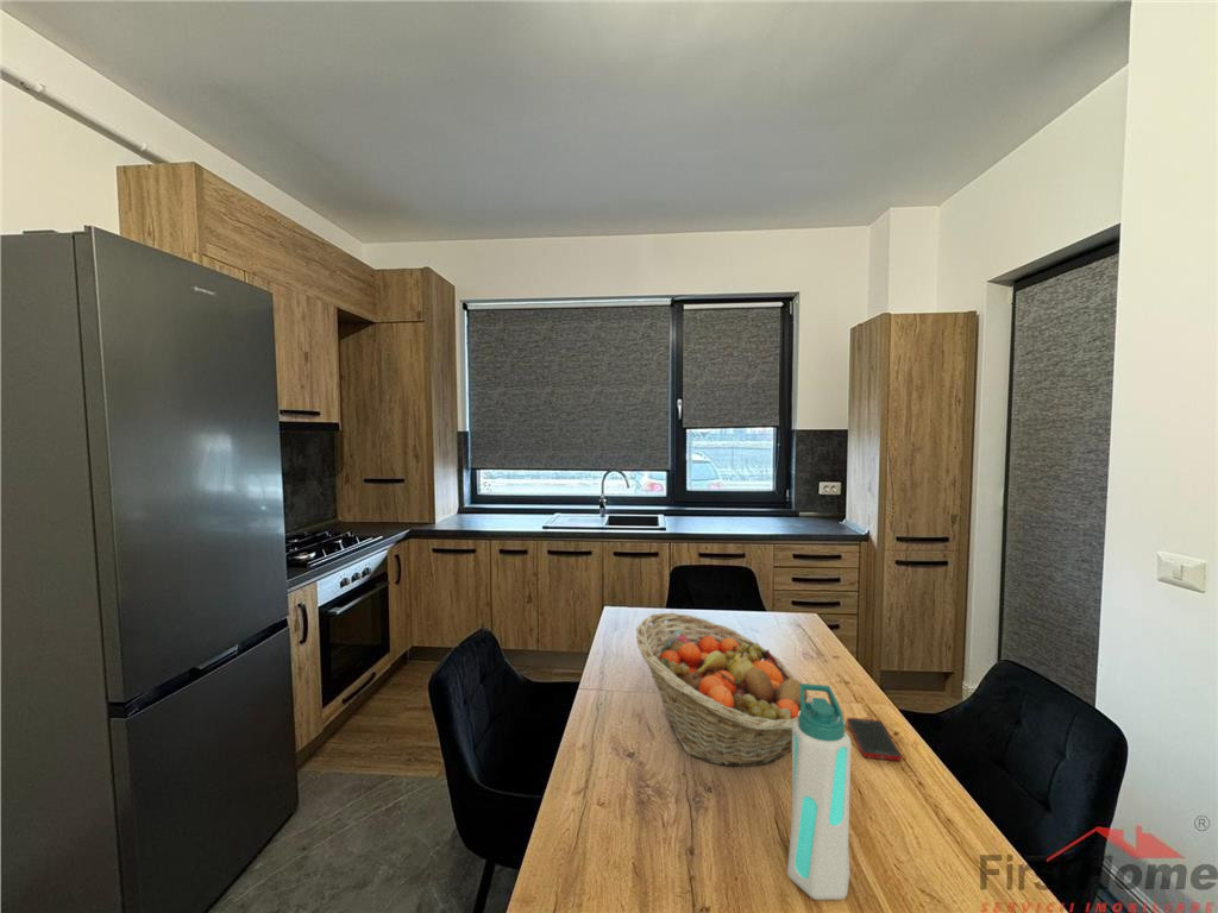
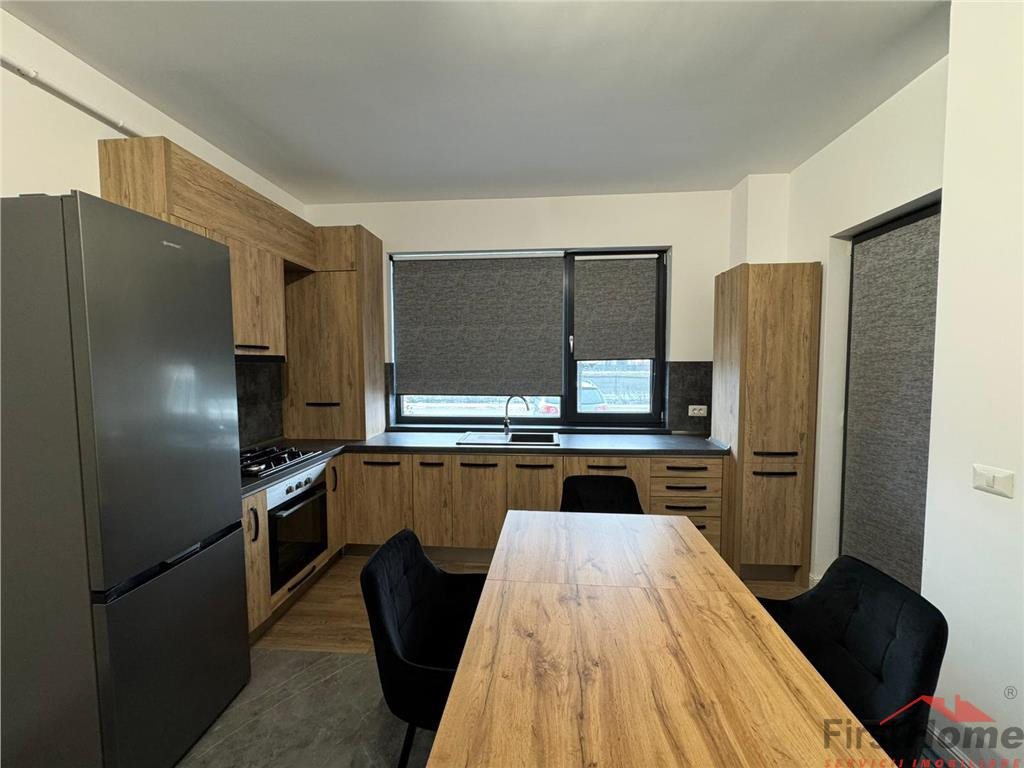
- fruit basket [635,612,812,768]
- cell phone [846,717,903,762]
- water bottle [786,682,853,901]
